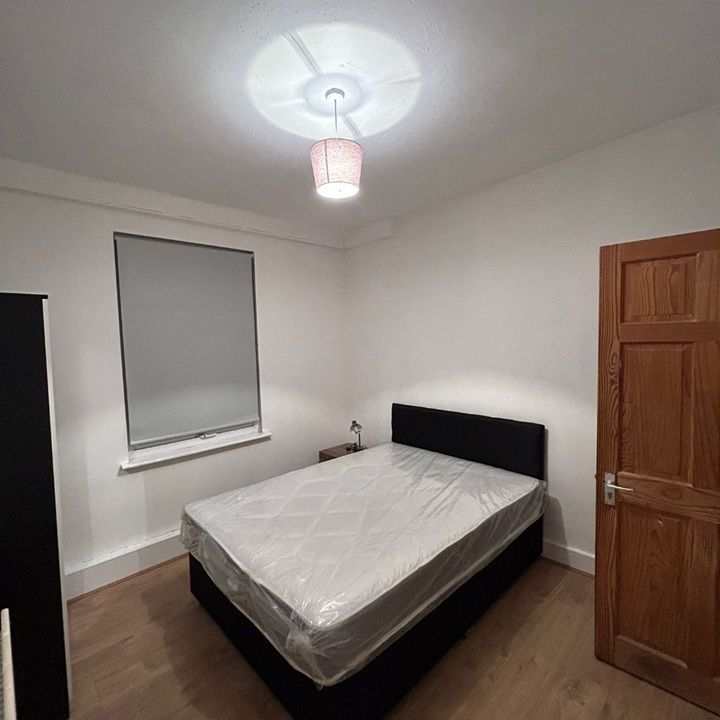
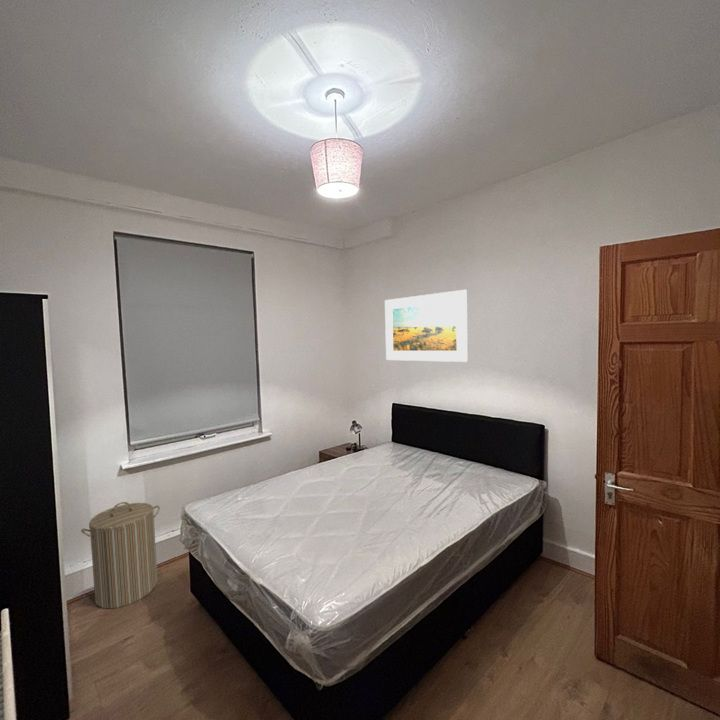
+ laundry hamper [80,501,161,610]
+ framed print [384,289,469,363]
